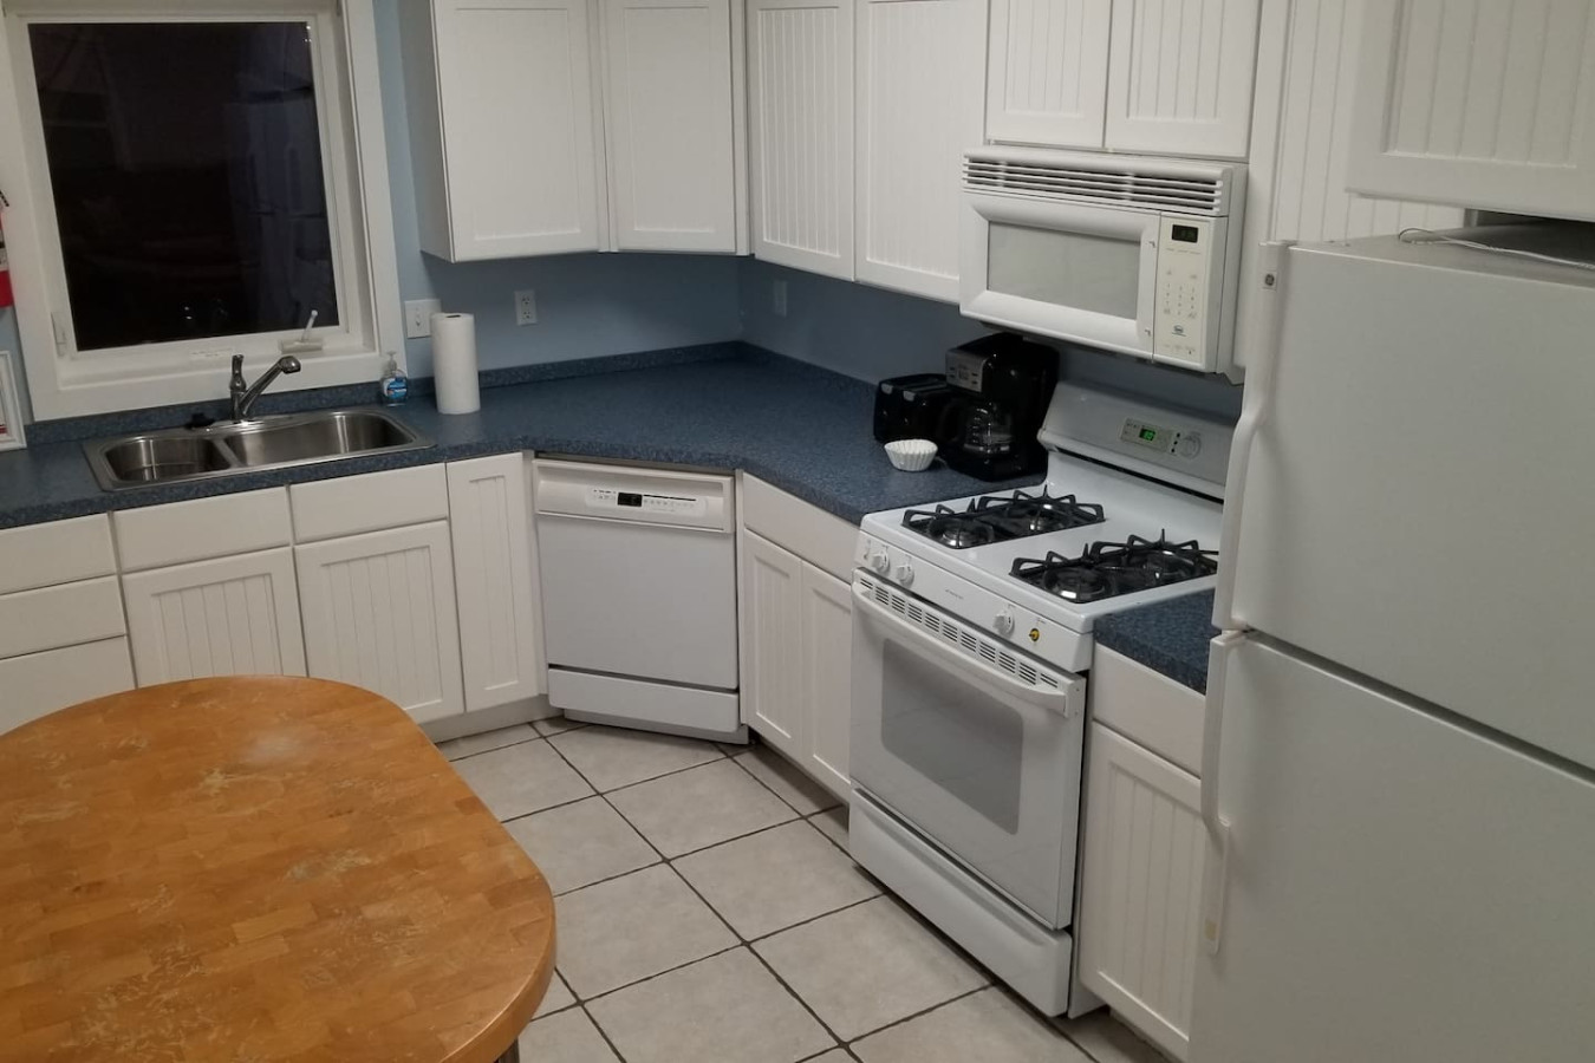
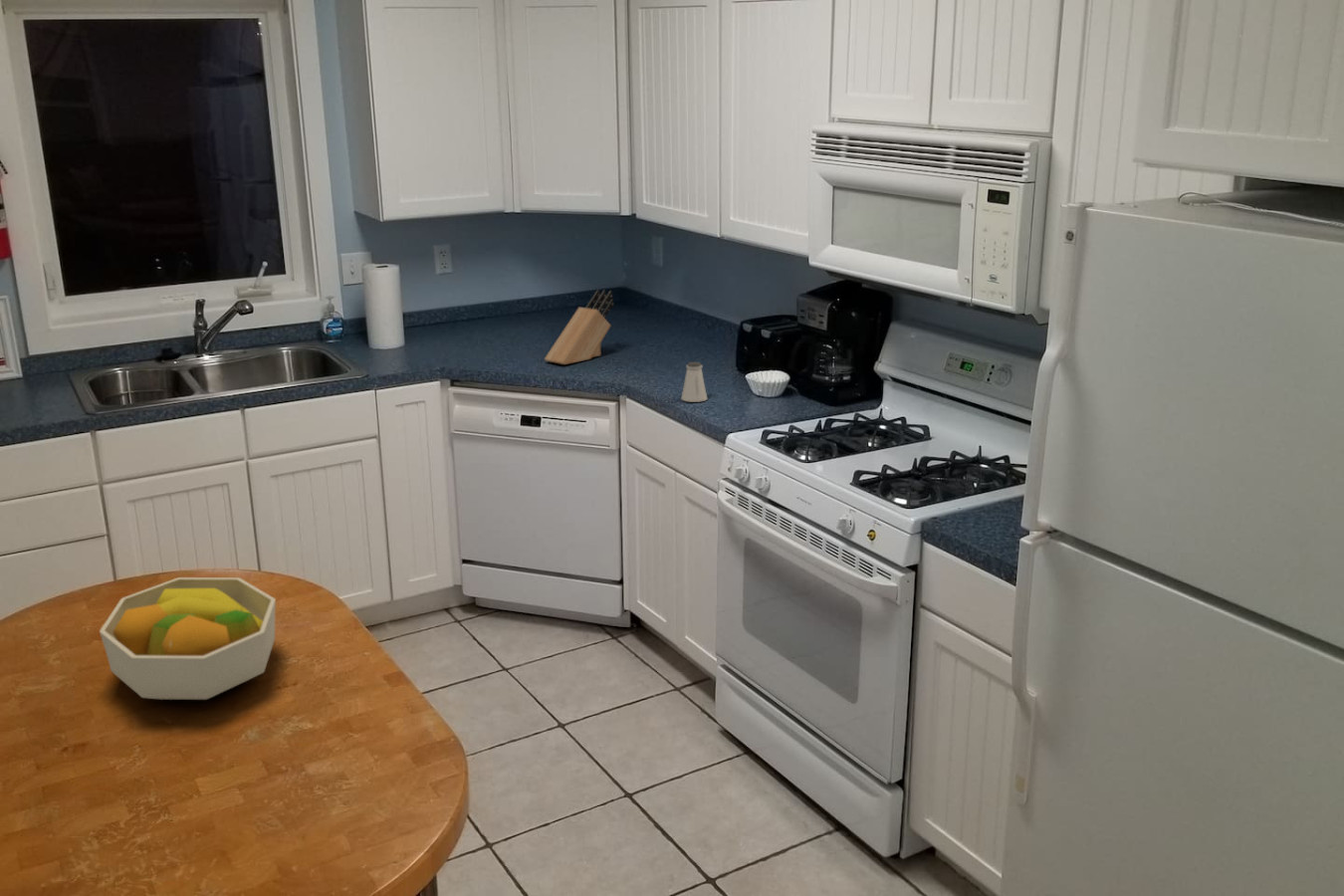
+ fruit bowl [99,576,277,701]
+ knife block [544,289,615,365]
+ saltshaker [681,361,708,403]
